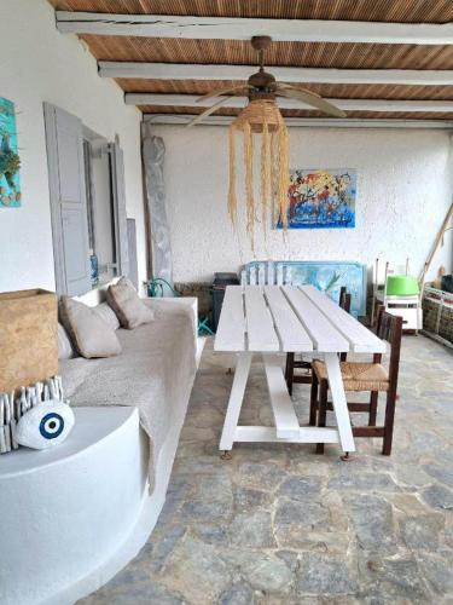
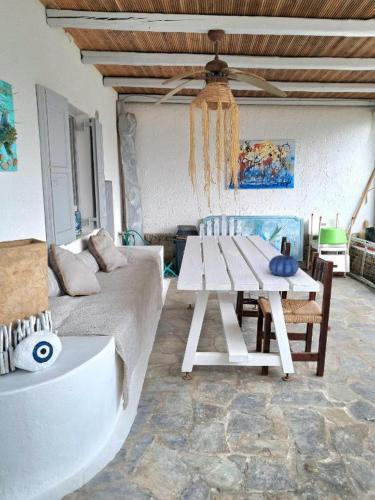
+ decorative bowl [268,254,300,277]
